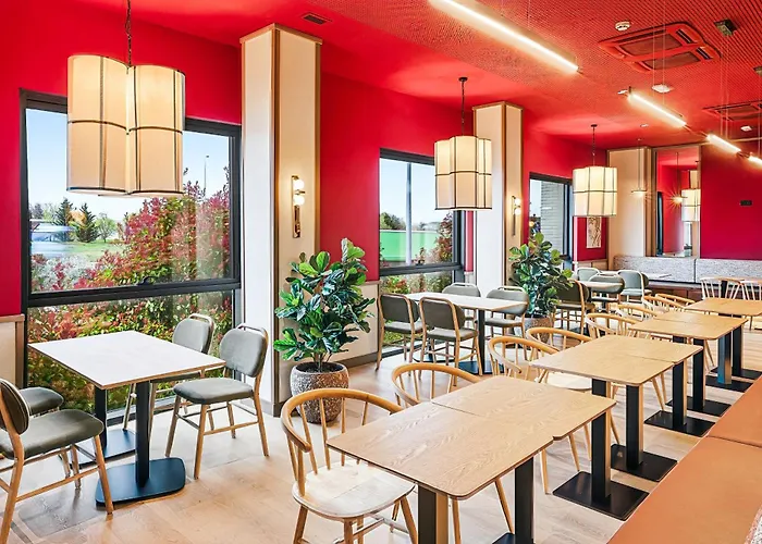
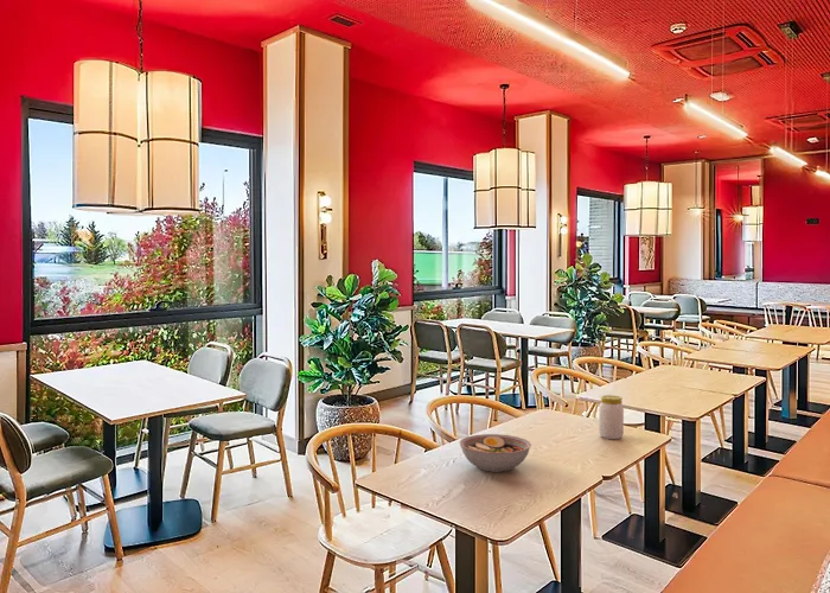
+ jar [598,394,625,440]
+ bowl [459,433,532,473]
